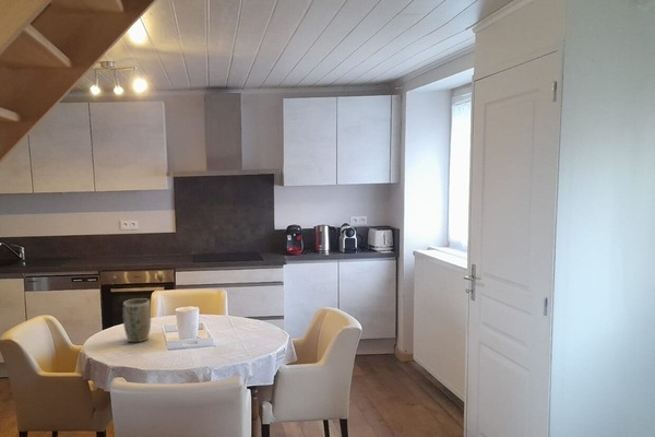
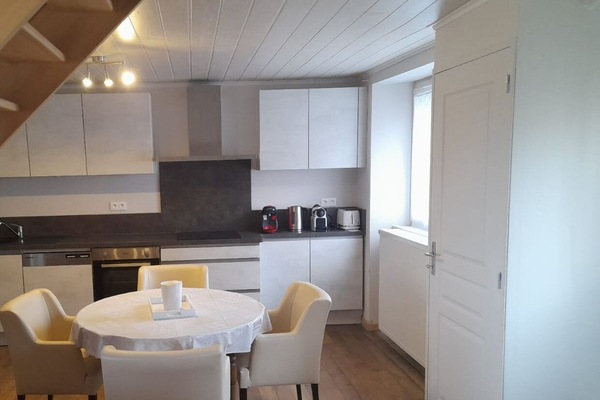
- plant pot [122,297,152,343]
